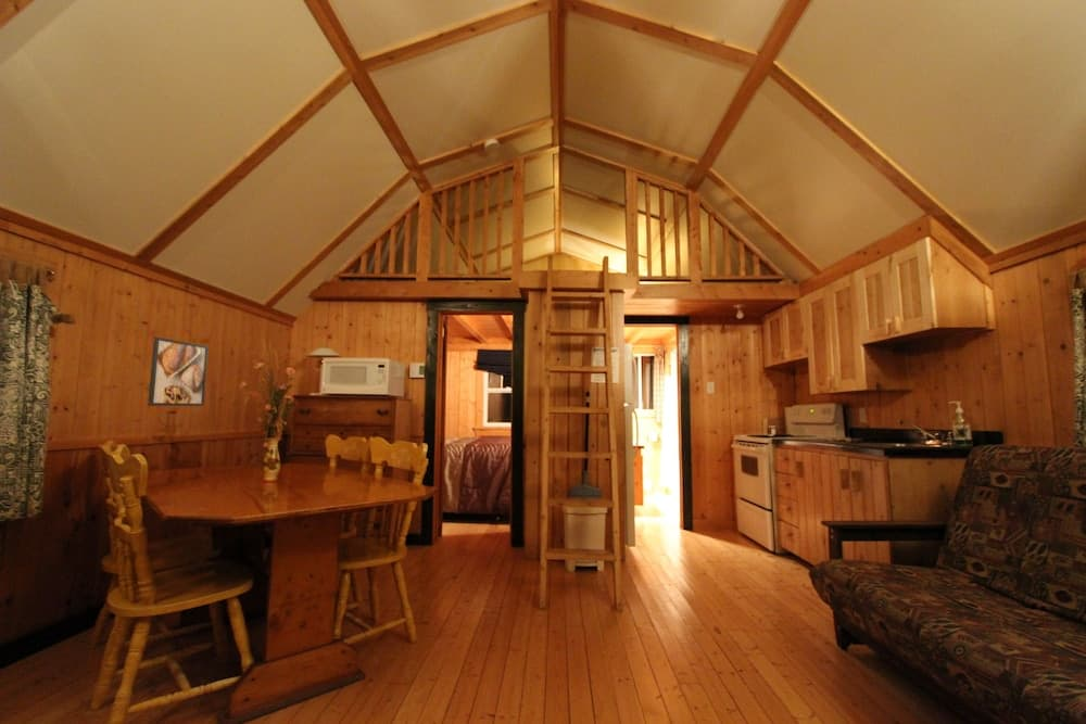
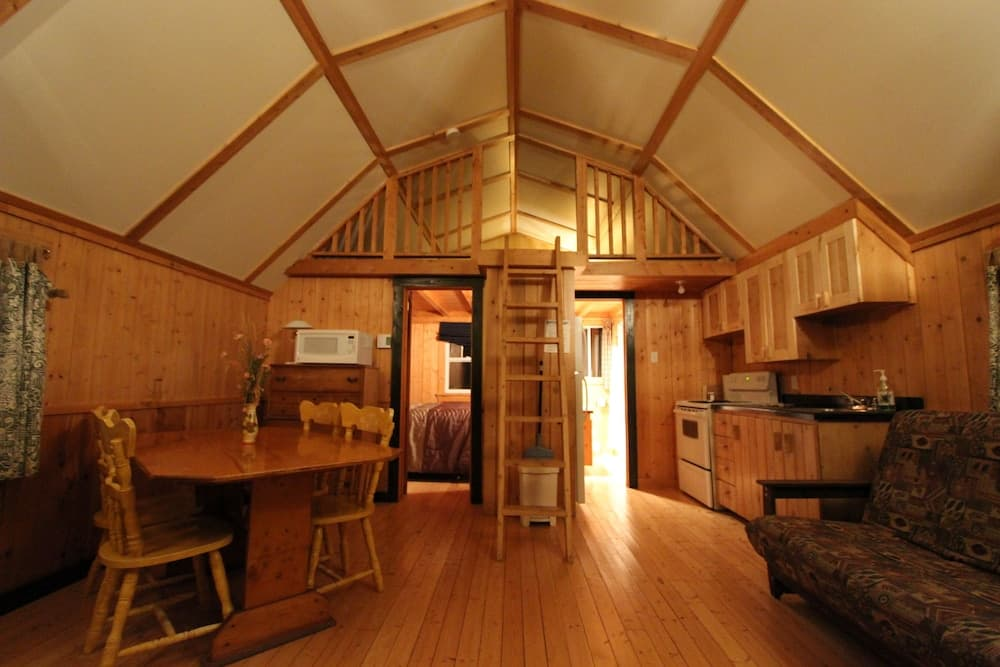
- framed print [147,336,210,407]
